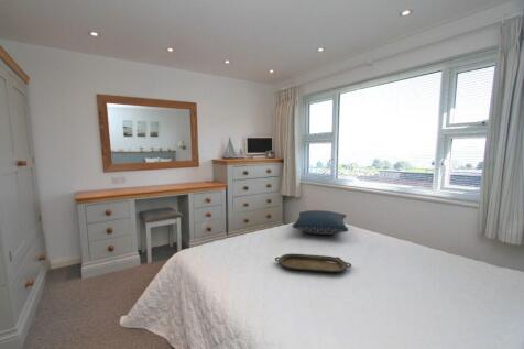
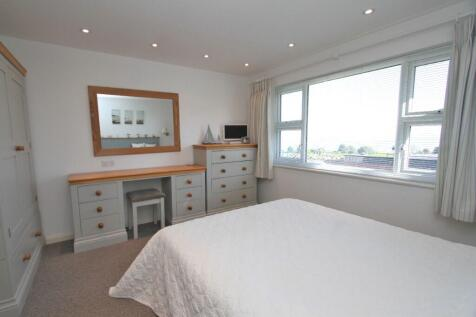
- serving tray [274,252,352,274]
- pillow [291,209,349,236]
